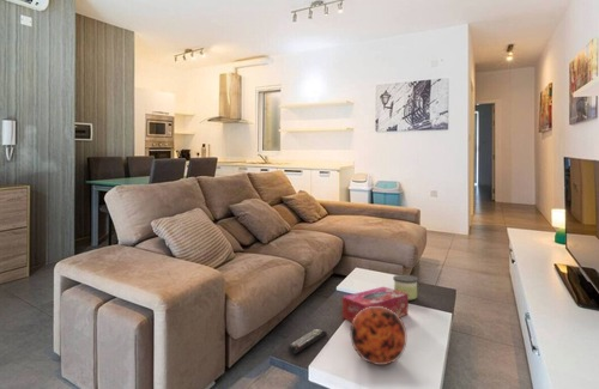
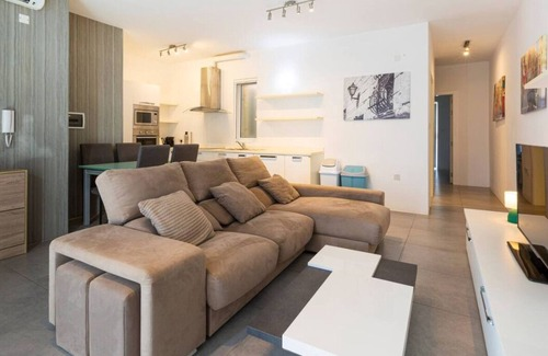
- candle [392,274,419,302]
- remote control [288,328,328,355]
- tissue box [341,286,410,323]
- decorative ball [349,306,407,366]
